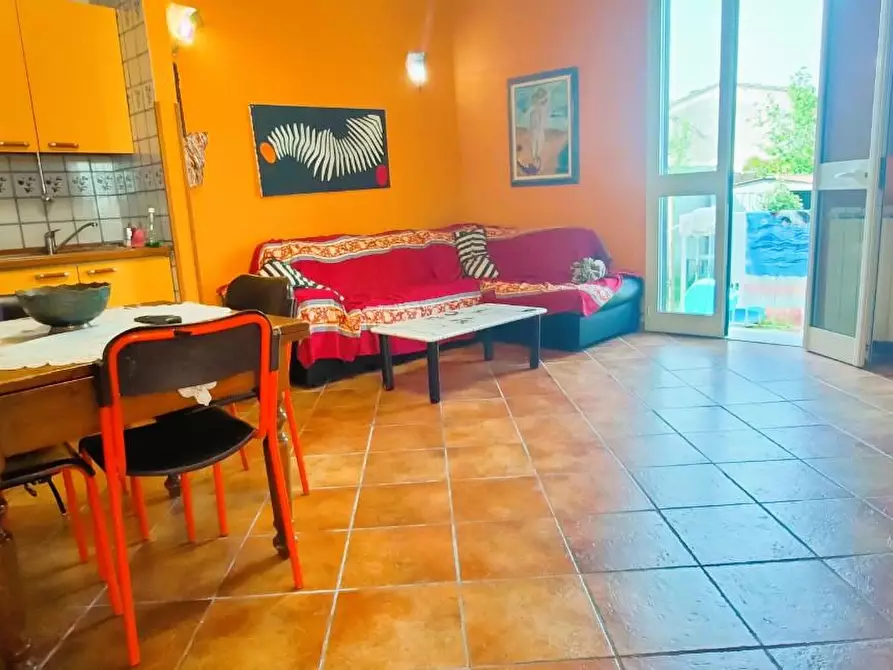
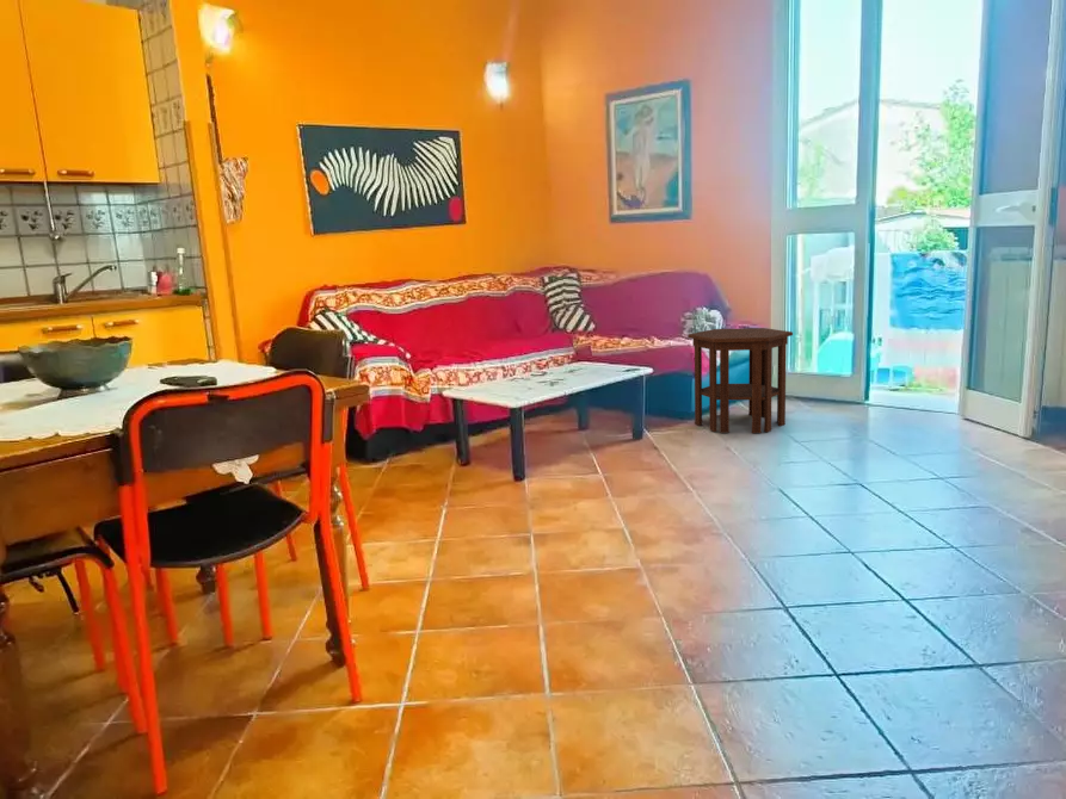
+ side table [686,327,794,434]
